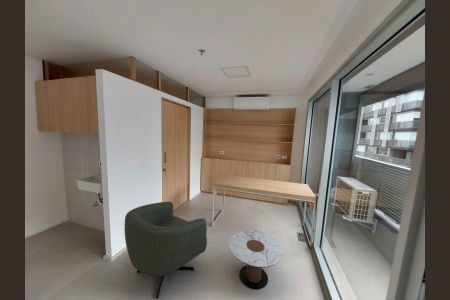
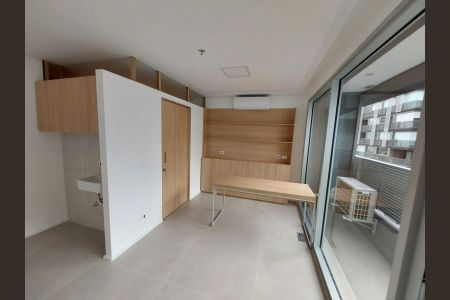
- armchair [123,201,208,300]
- side table [228,230,284,290]
